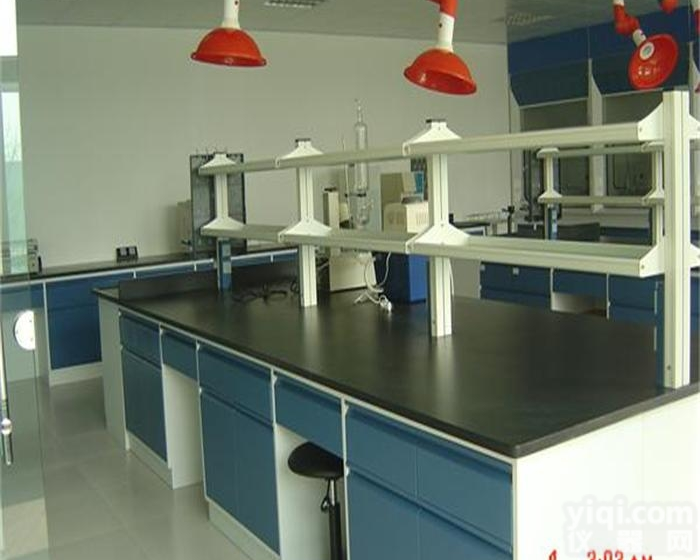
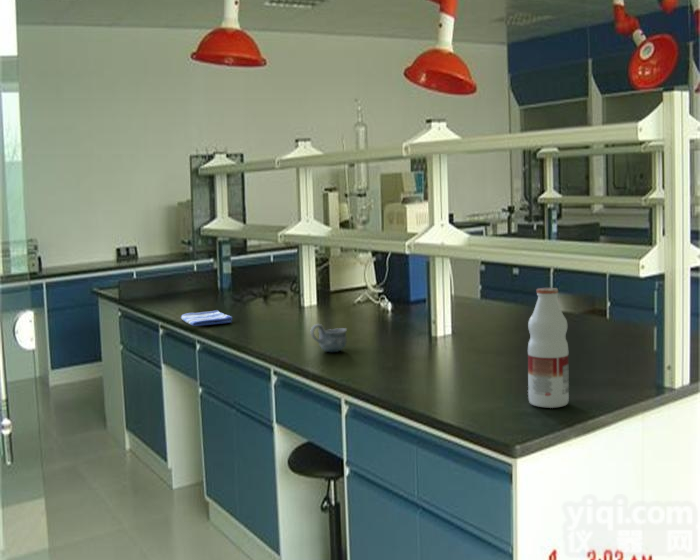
+ beverage bottle [527,287,570,409]
+ dish towel [180,309,233,327]
+ mug [309,323,348,353]
